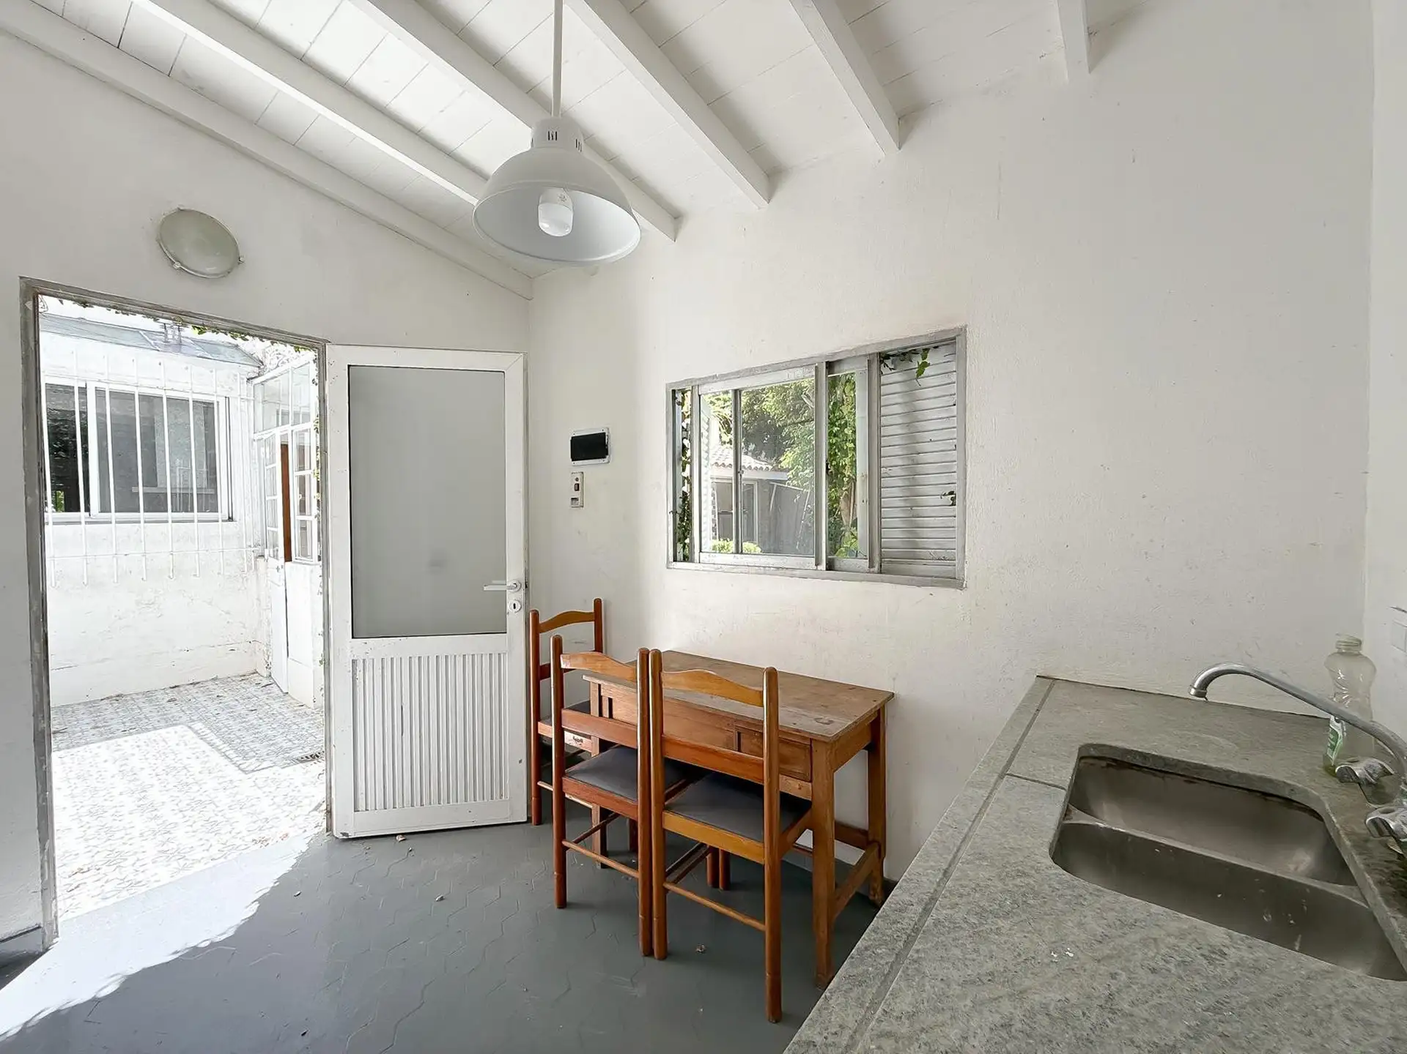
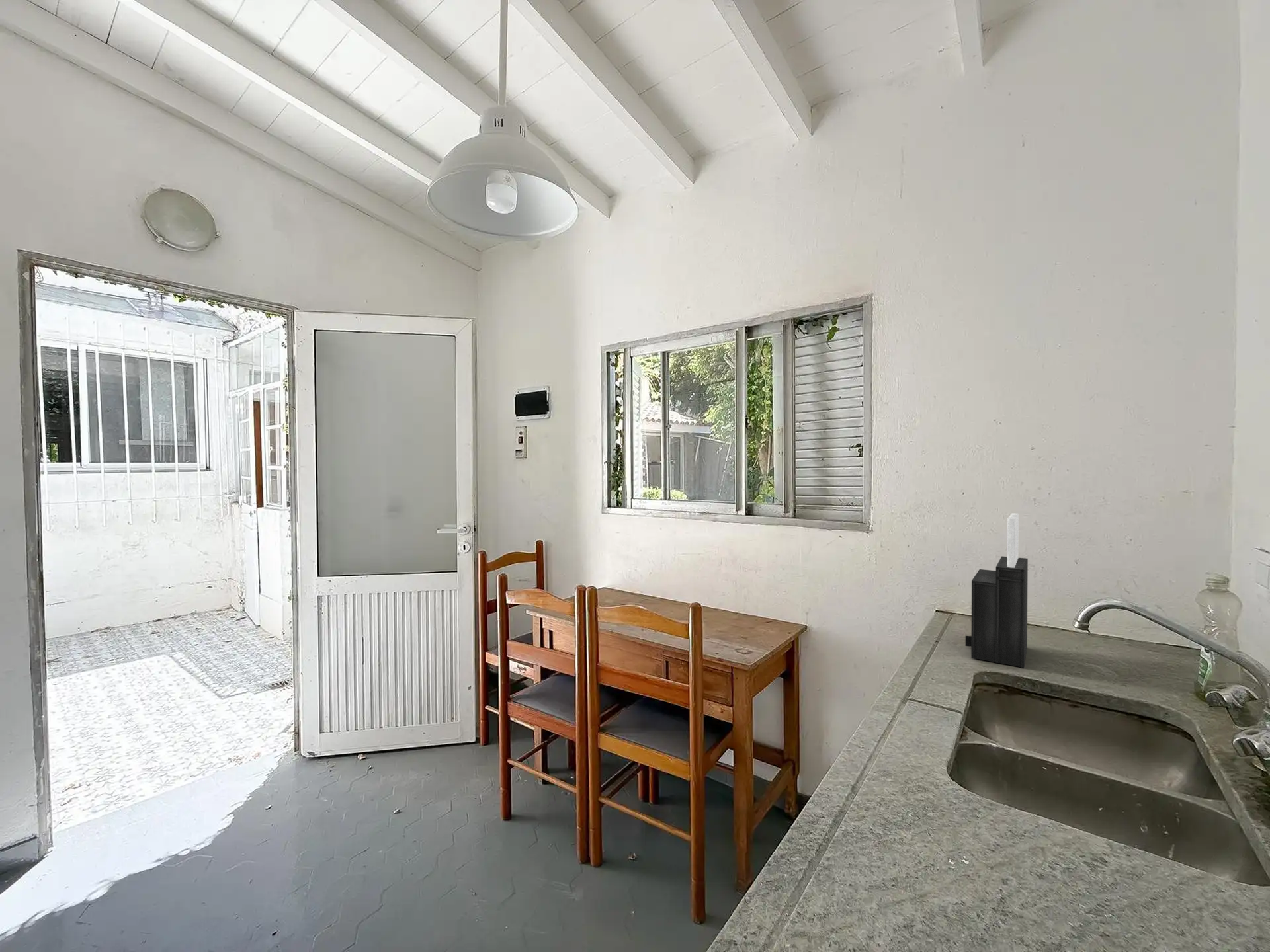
+ knife block [964,512,1029,668]
